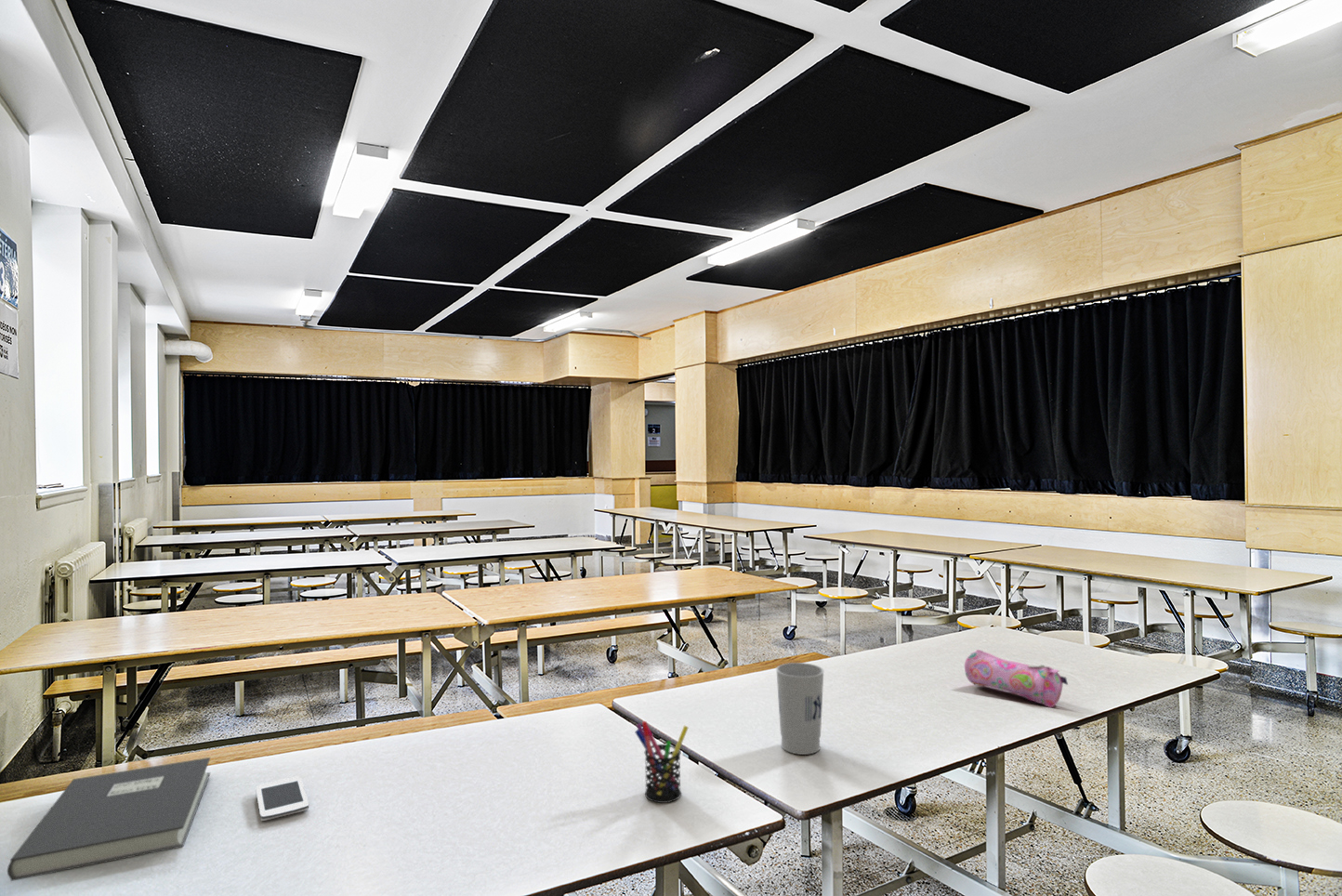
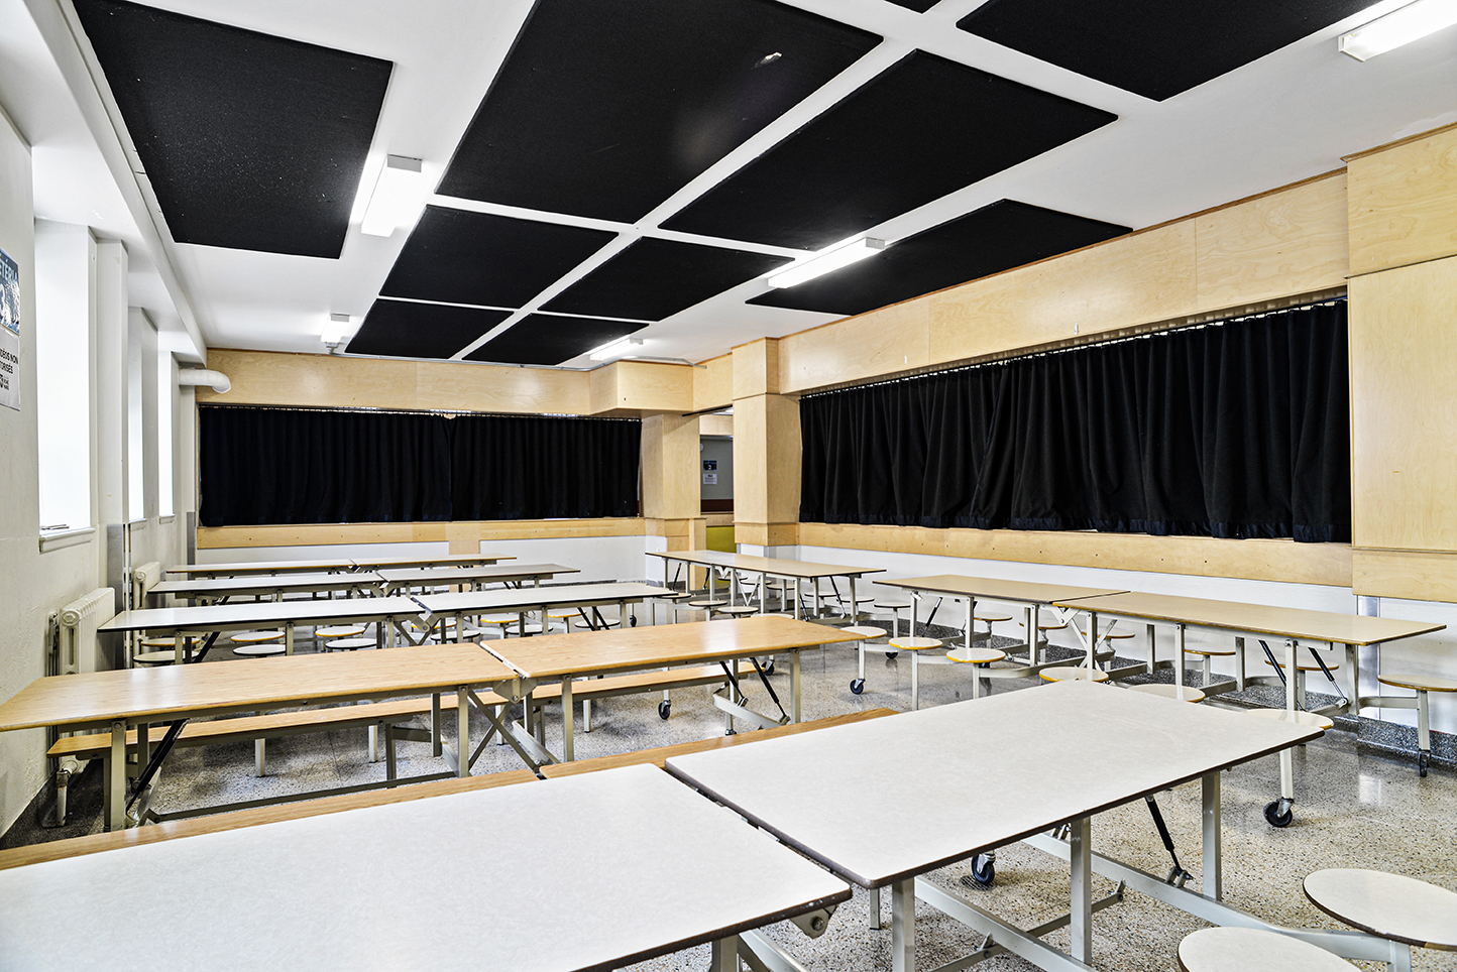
- pen holder [634,720,690,804]
- cup [775,662,825,756]
- smartphone [256,776,309,822]
- pencil case [964,649,1069,708]
- book [7,757,211,882]
